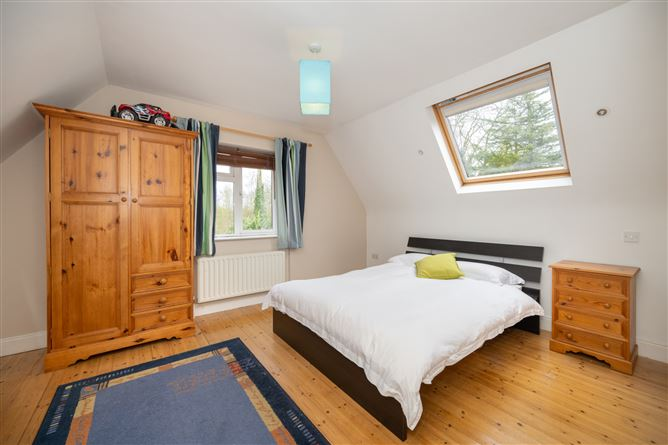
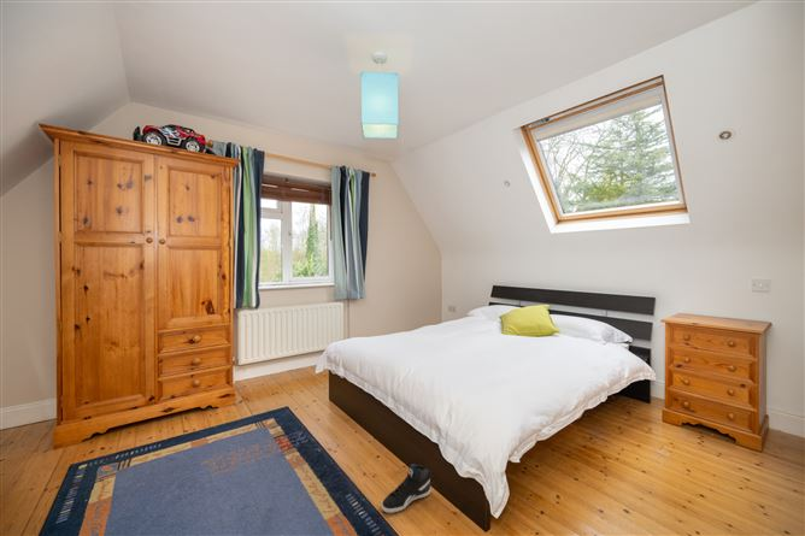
+ sneaker [381,463,433,514]
